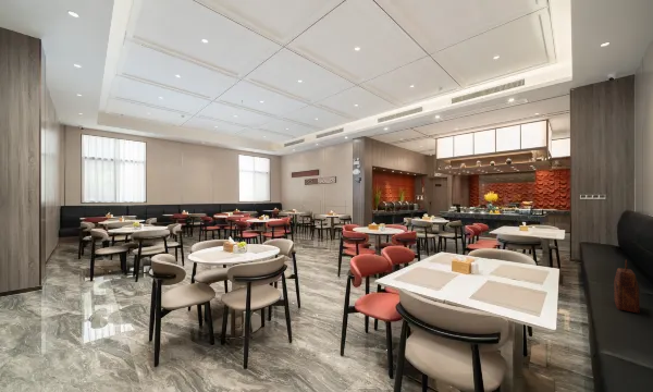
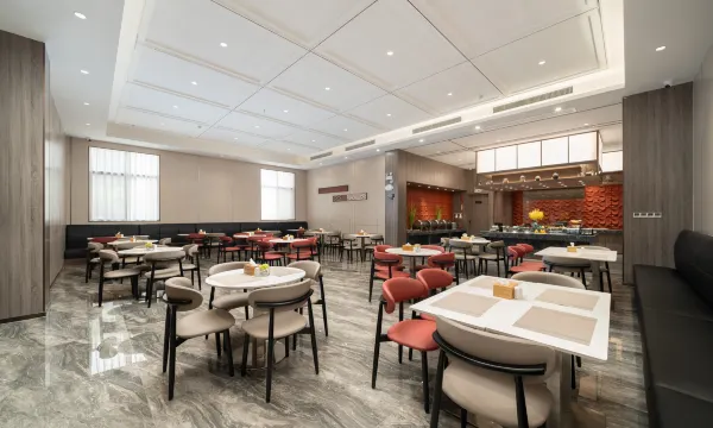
- handbag [613,258,641,315]
